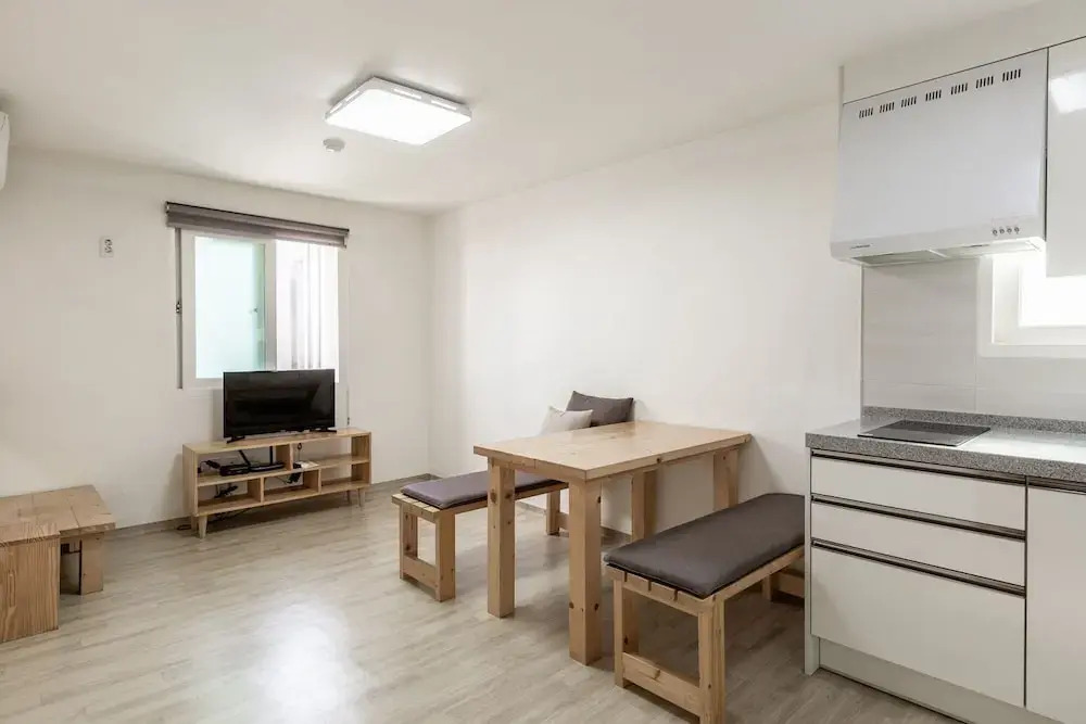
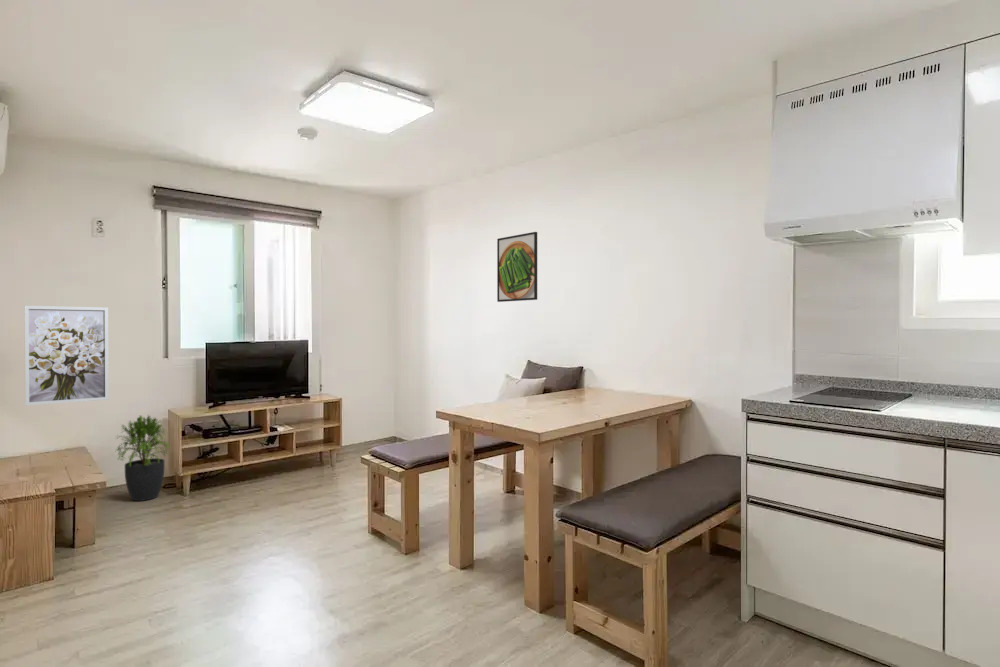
+ potted plant [113,414,171,502]
+ wall art [23,305,110,407]
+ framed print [496,231,538,303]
